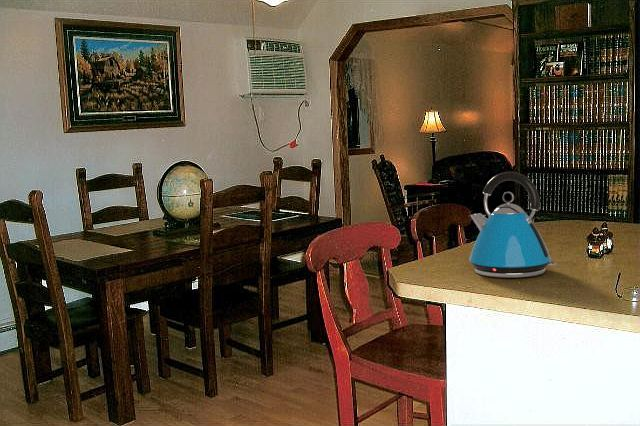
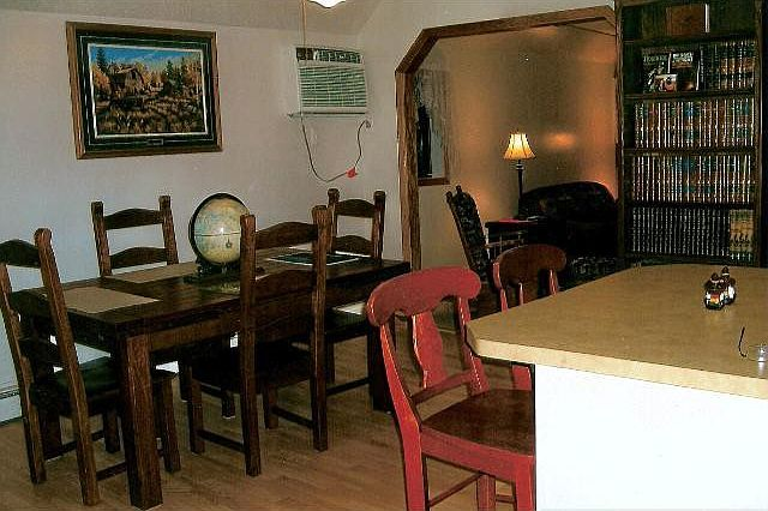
- kettle [468,171,557,279]
